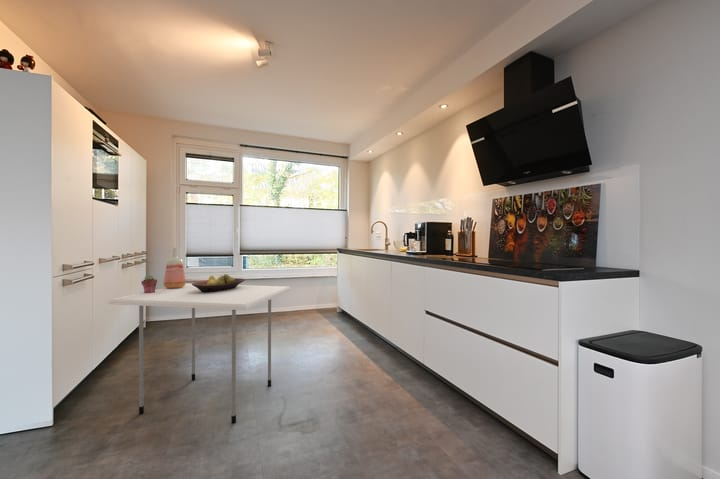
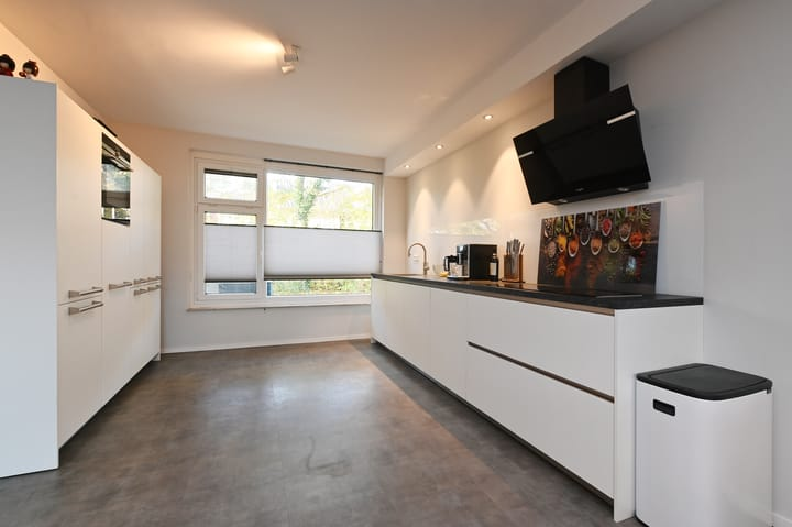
- potted succulent [140,274,158,293]
- vase [163,247,187,288]
- fruit bowl [191,273,245,293]
- dining table [107,282,292,425]
